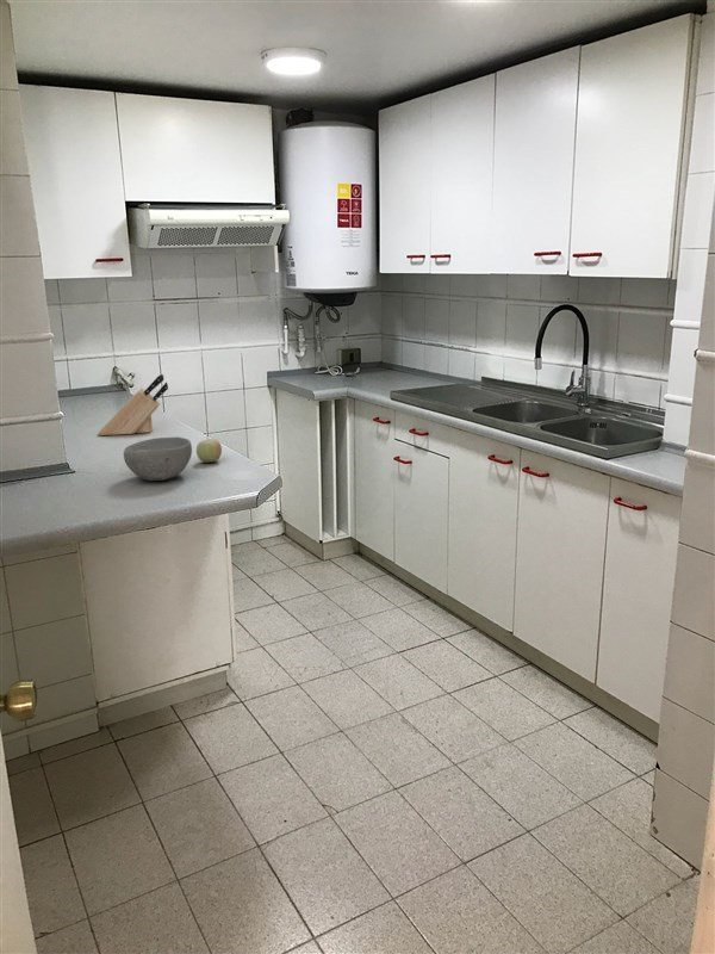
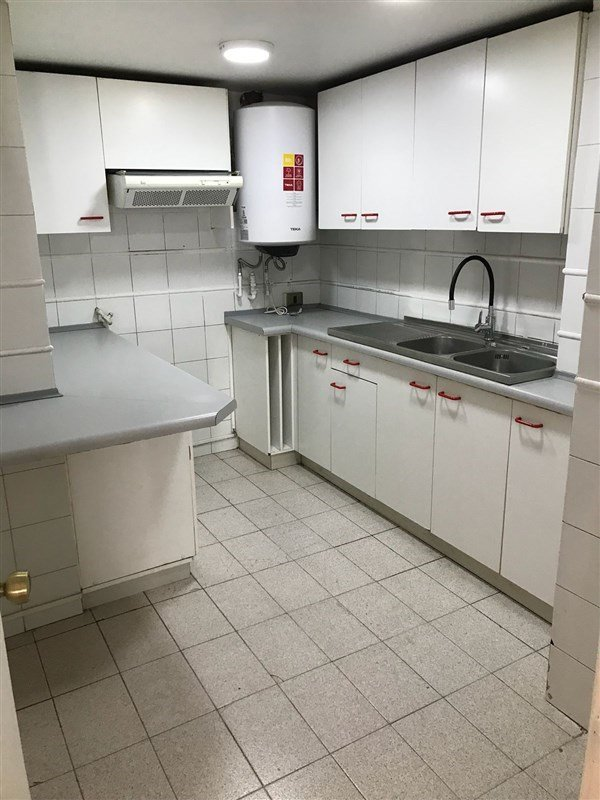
- bowl [123,436,193,482]
- fruit [195,438,223,464]
- knife block [97,373,169,436]
